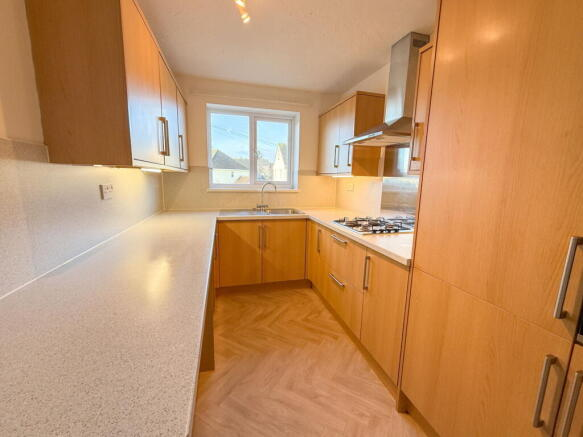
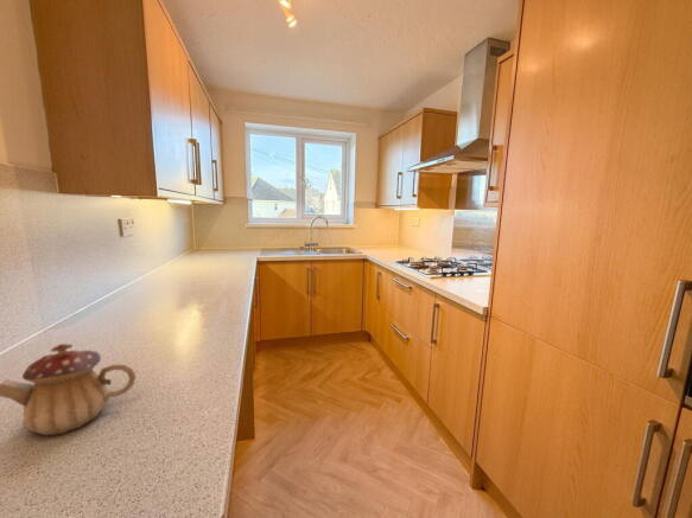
+ teapot [0,343,137,436]
